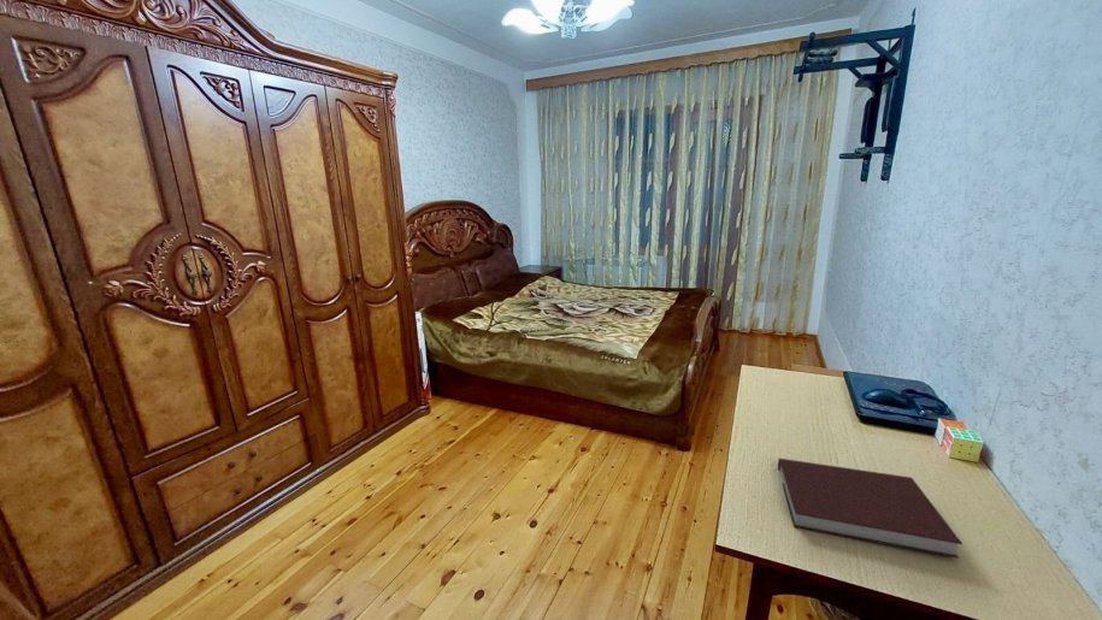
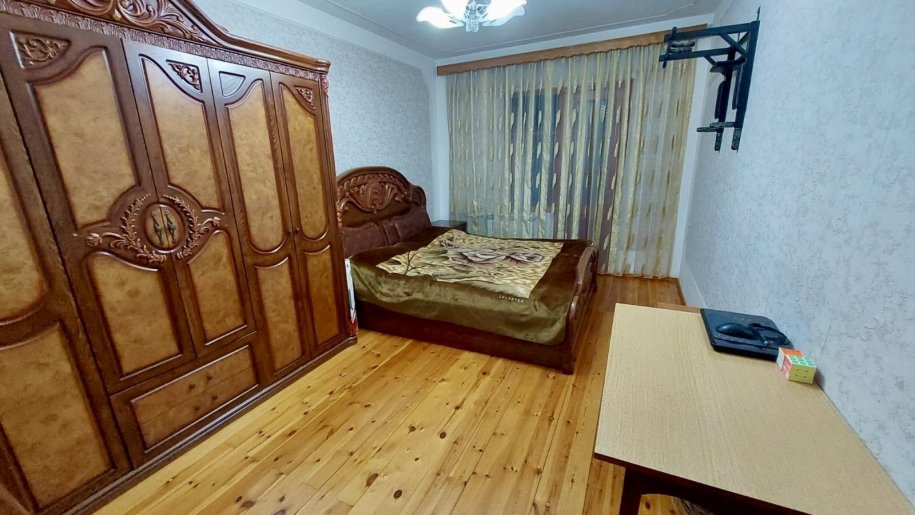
- notebook [777,457,963,560]
